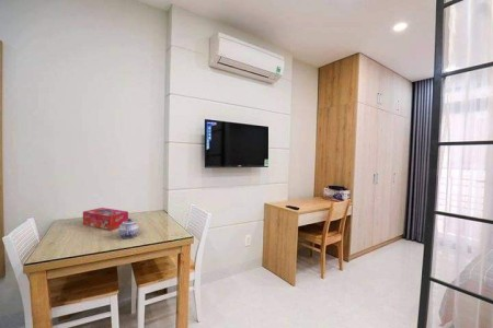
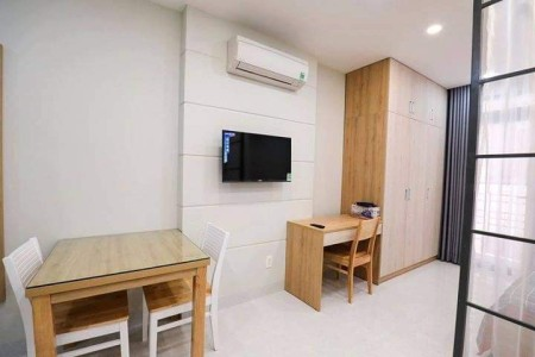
- tissue box [82,207,129,231]
- teapot [117,218,139,239]
